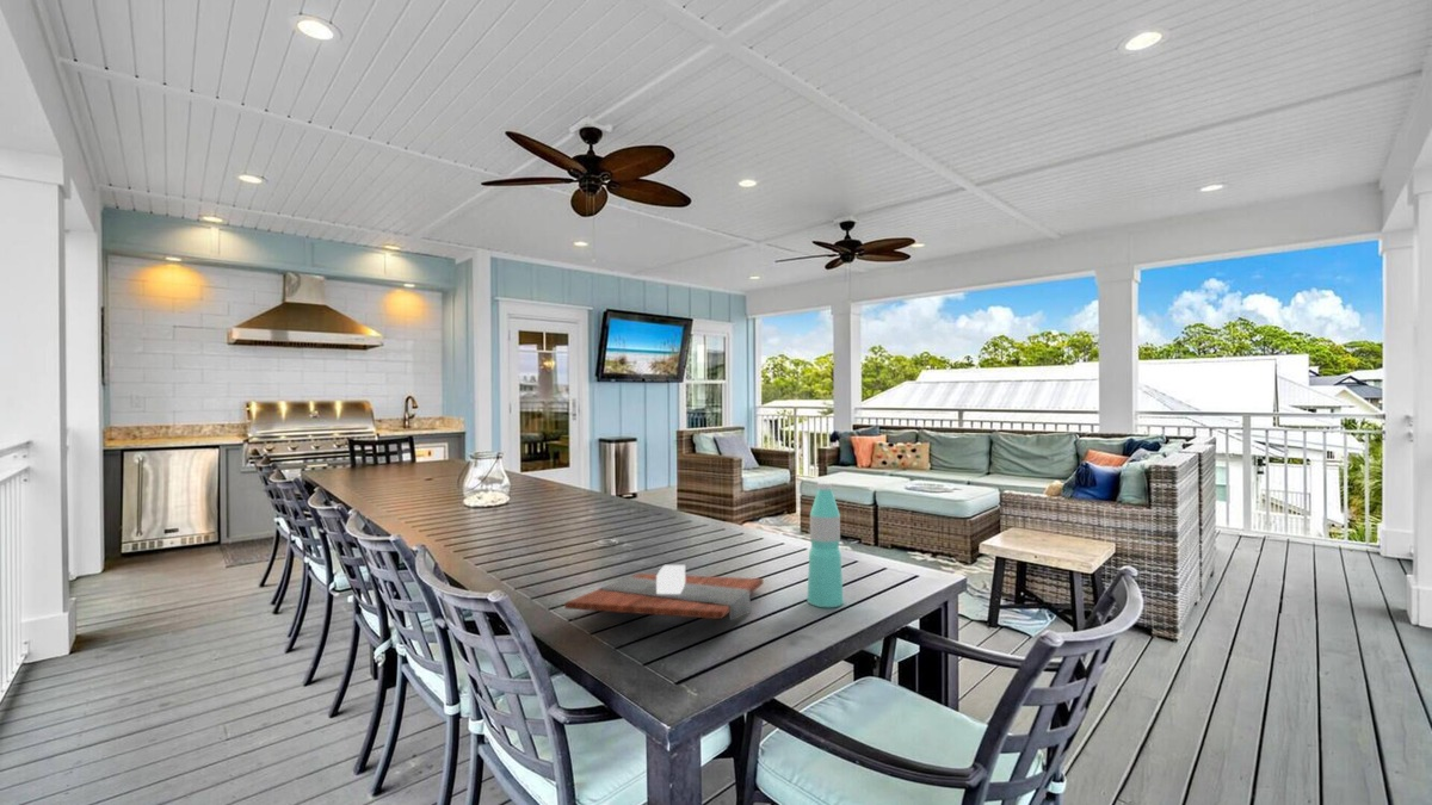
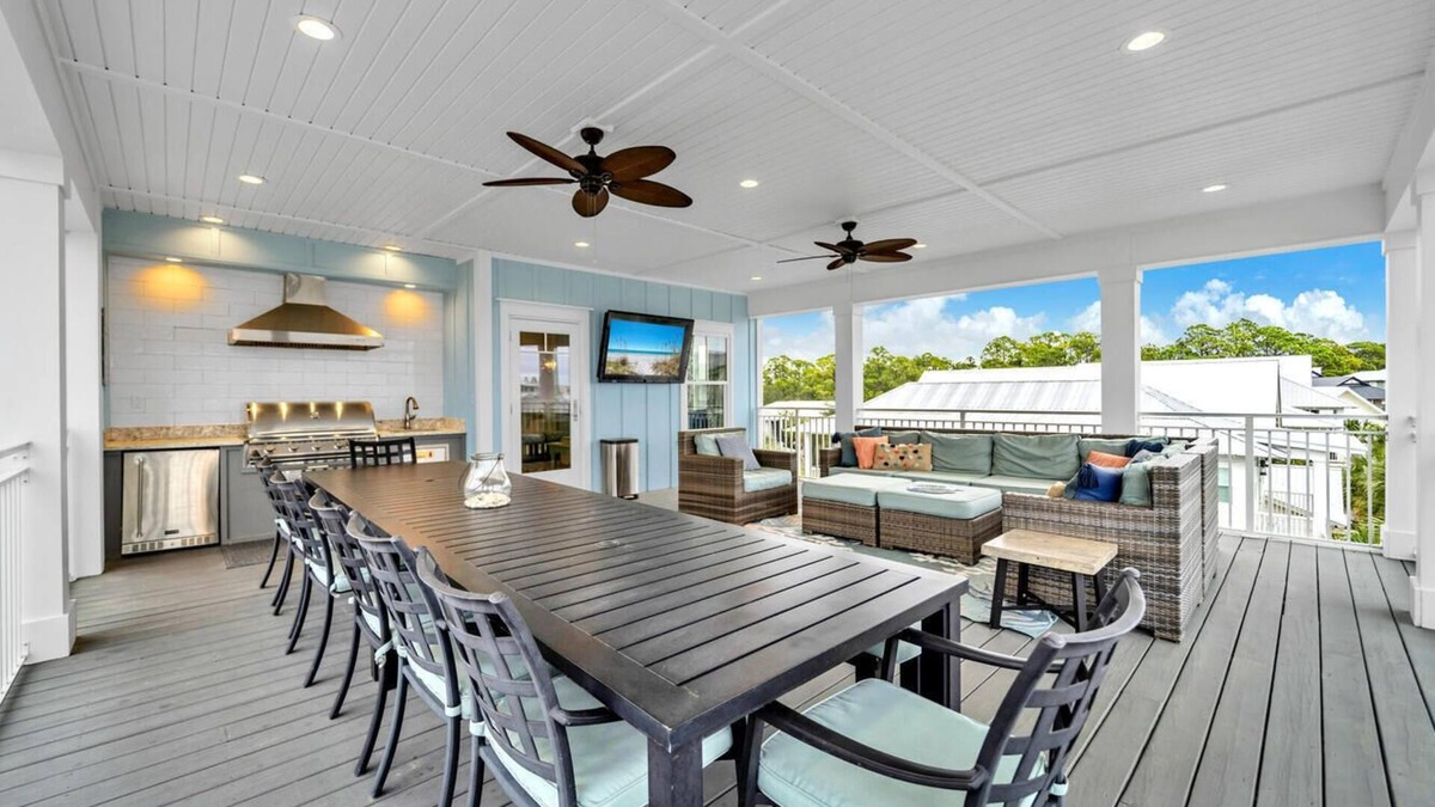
- water bottle [807,481,845,608]
- cutting board [563,564,764,623]
